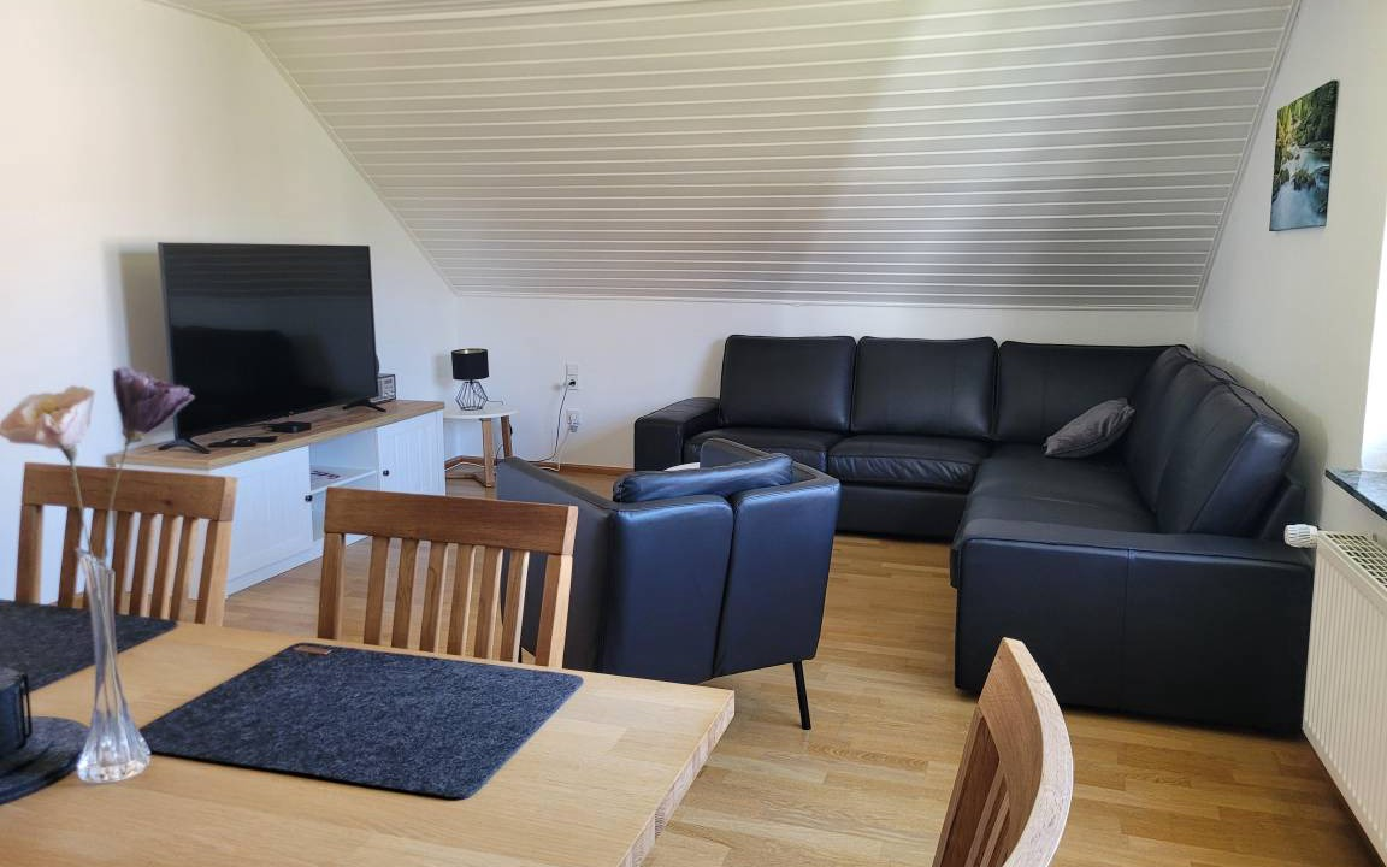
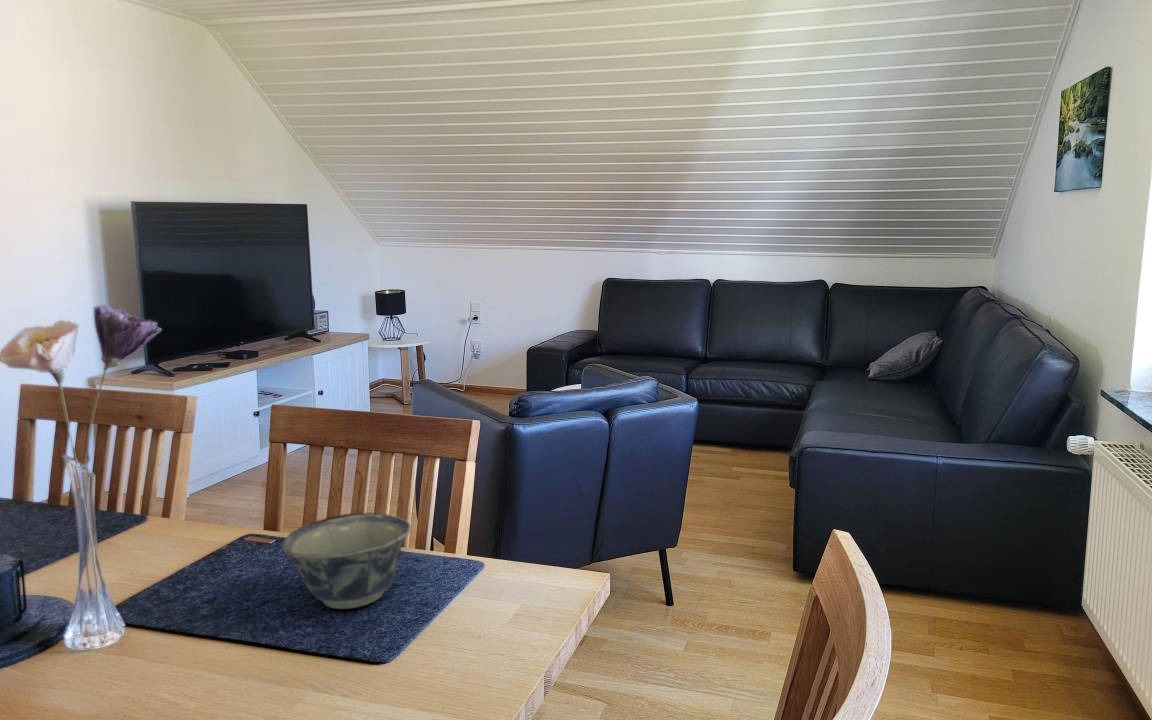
+ bowl [281,511,411,610]
